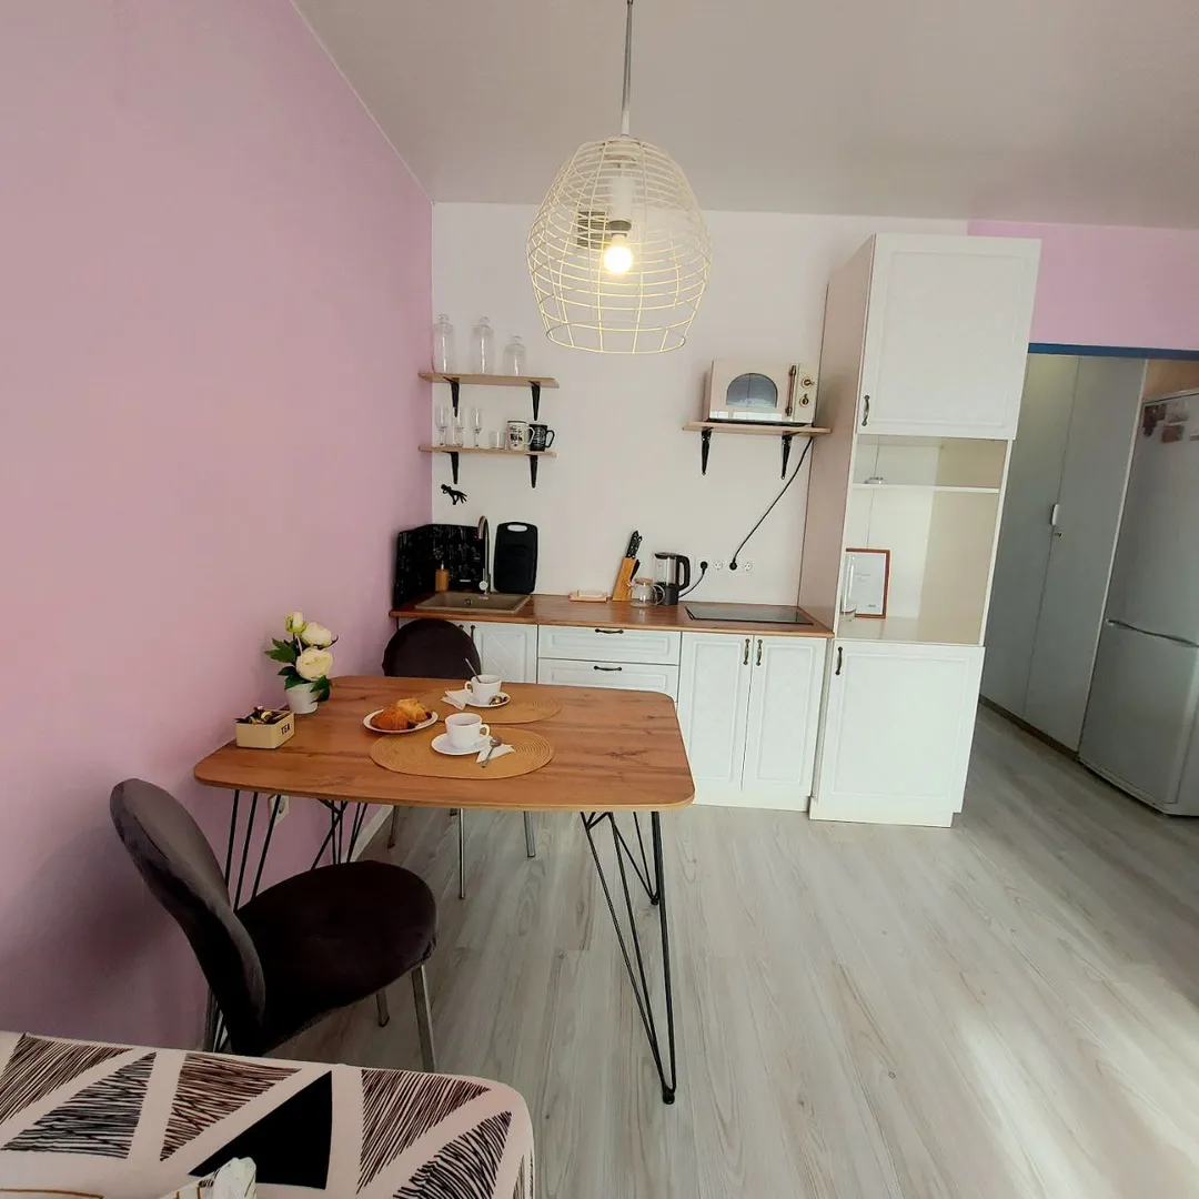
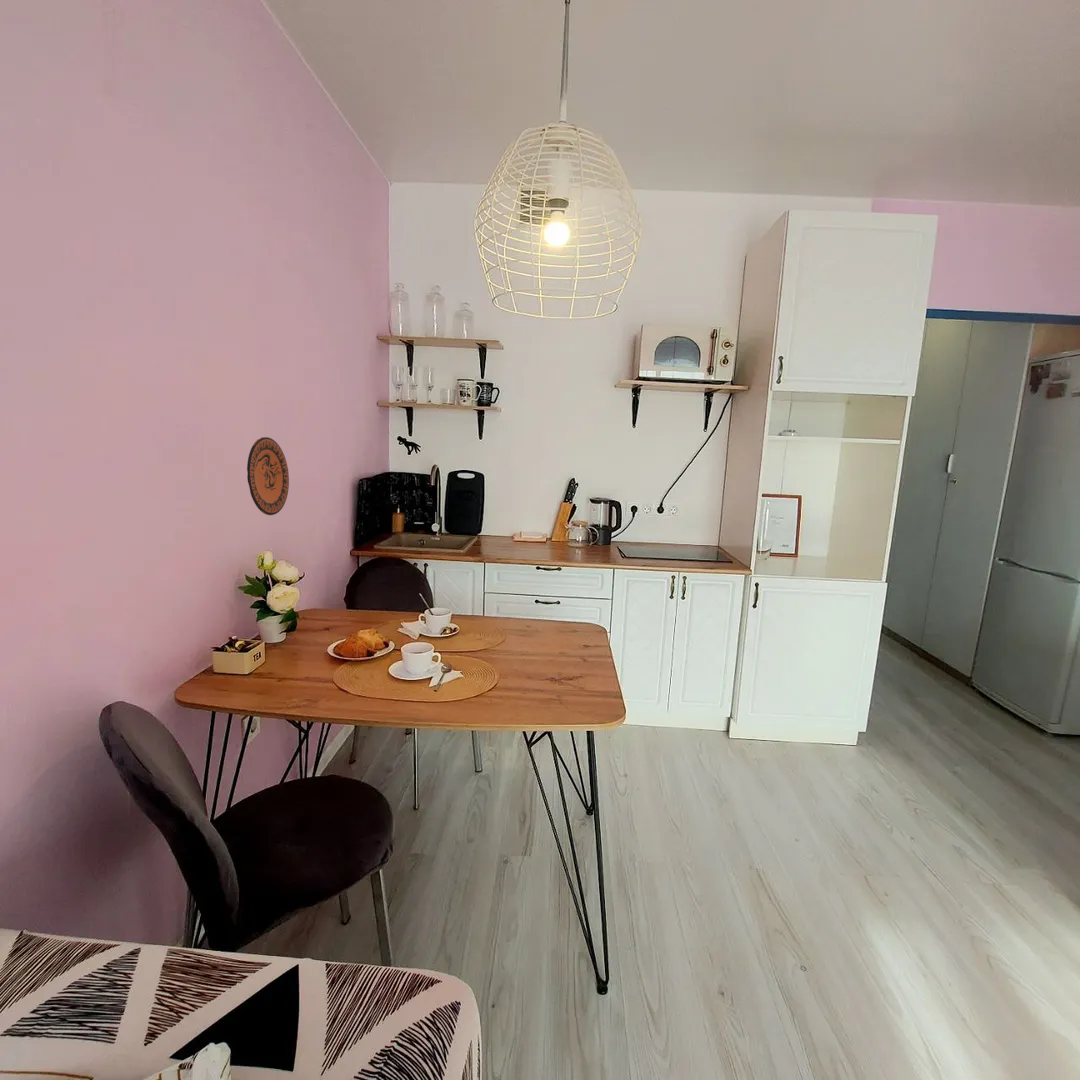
+ decorative plate [246,436,290,516]
